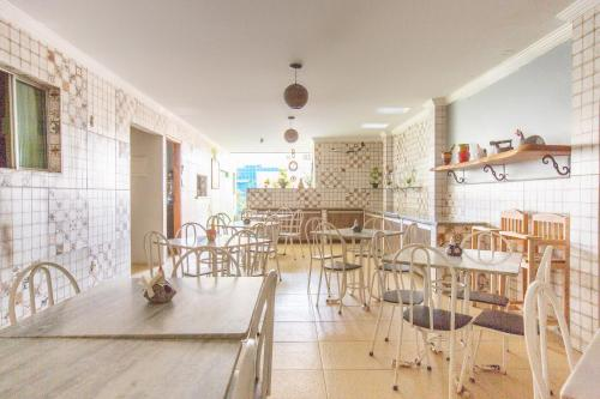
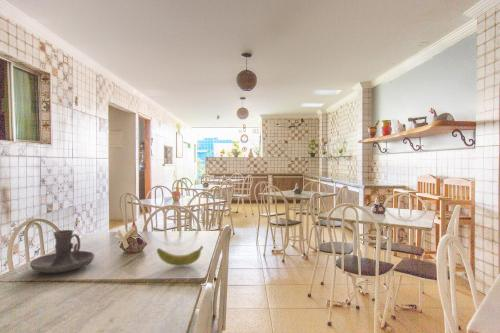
+ candle holder [29,229,95,274]
+ banana [156,244,204,267]
